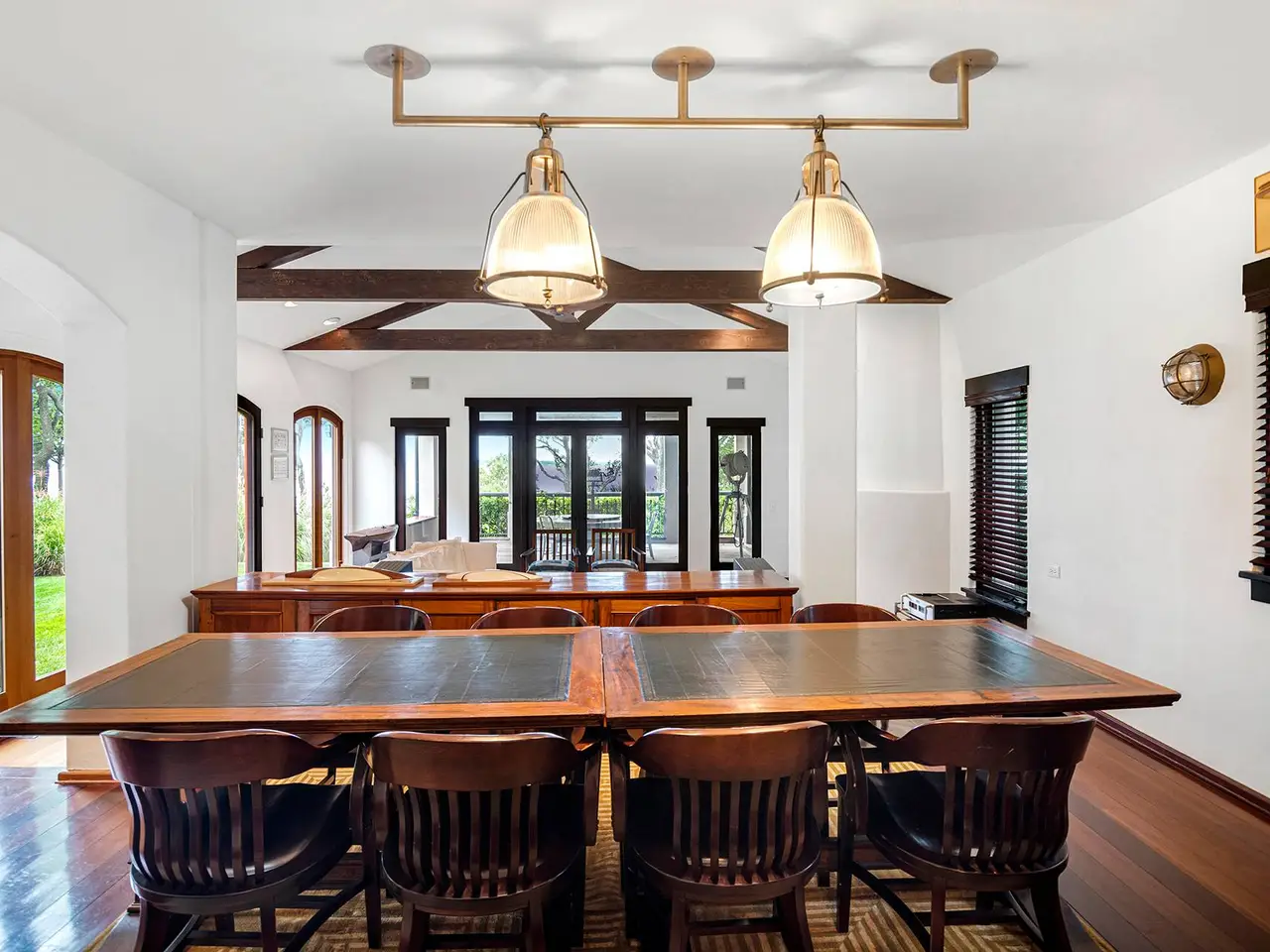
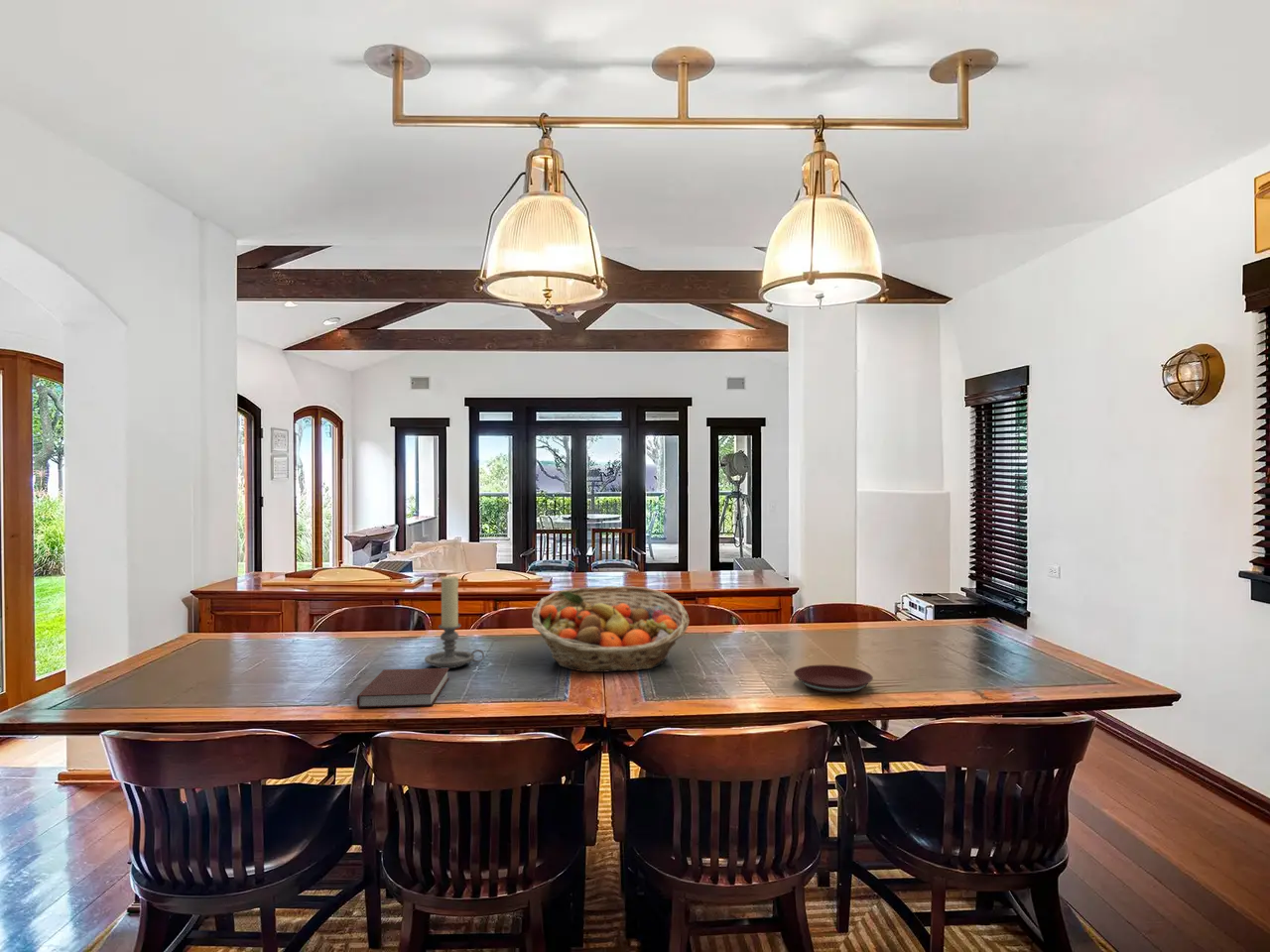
+ candle holder [424,574,485,669]
+ plate [793,663,874,694]
+ notebook [356,667,450,709]
+ fruit basket [531,585,691,673]
